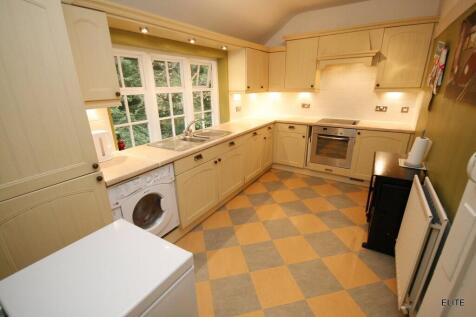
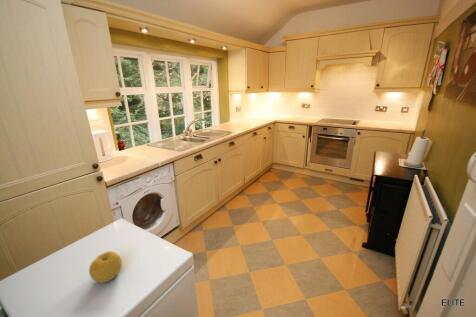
+ fruit [88,250,123,284]
